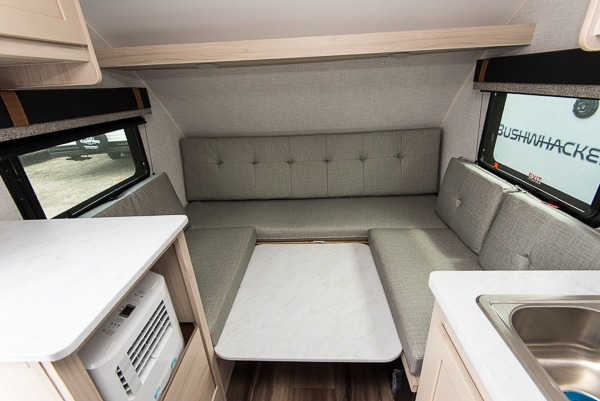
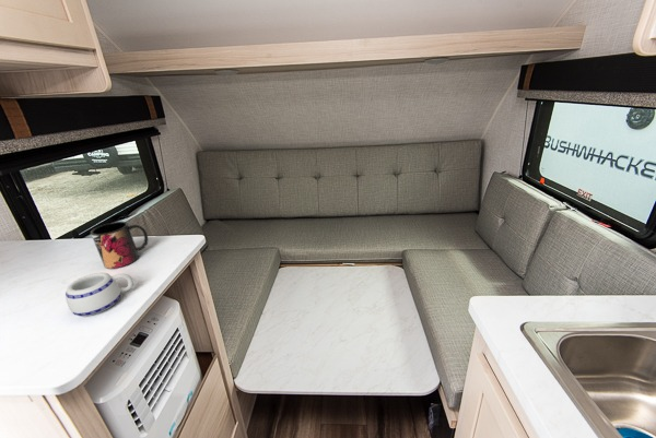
+ mug [90,221,149,270]
+ mug [65,272,134,317]
